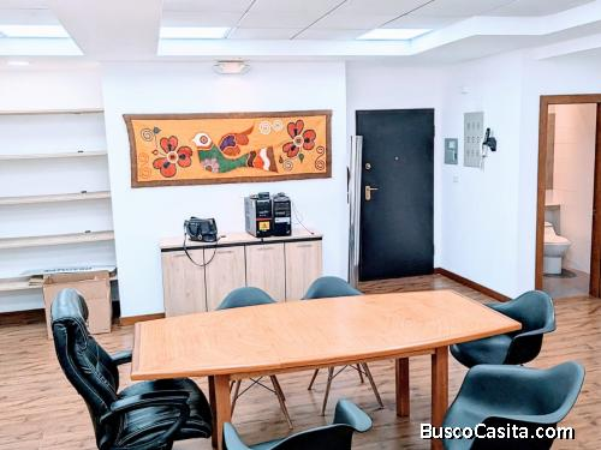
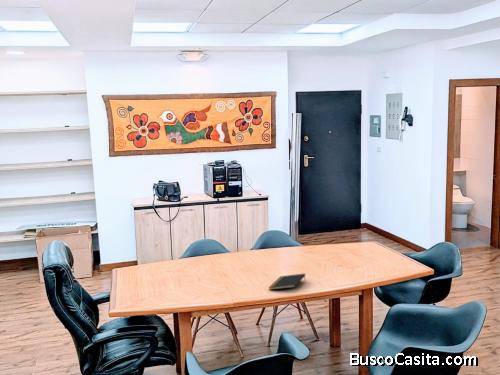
+ notepad [268,273,306,291]
